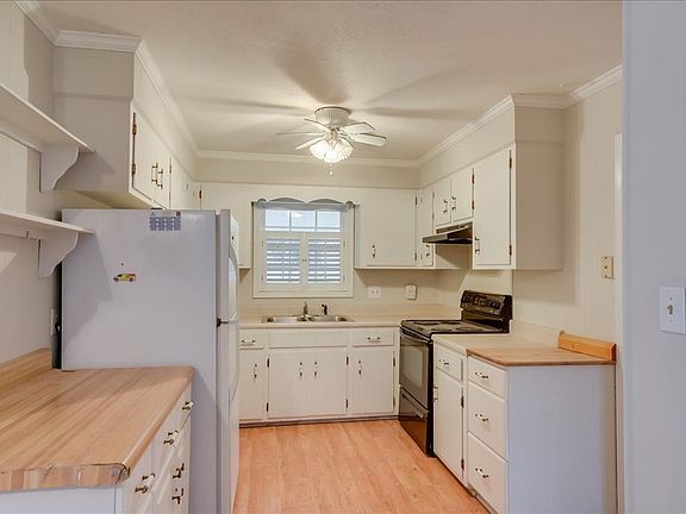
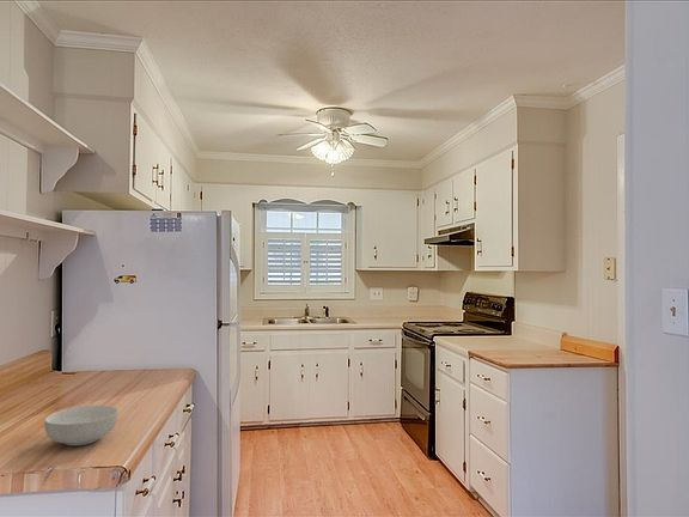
+ cereal bowl [43,405,120,446]
